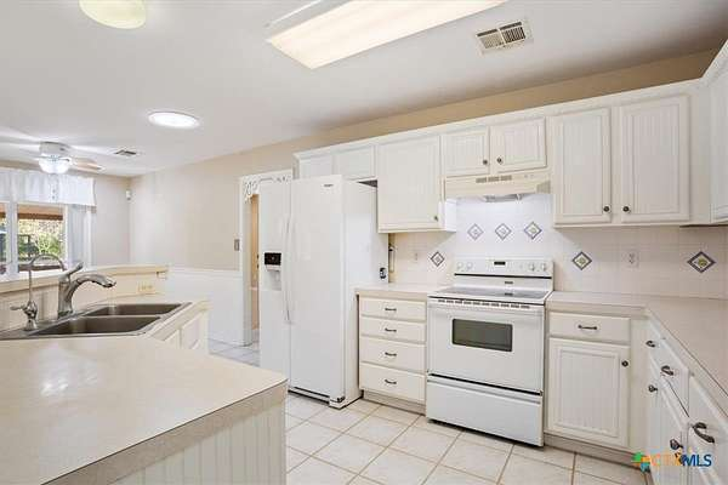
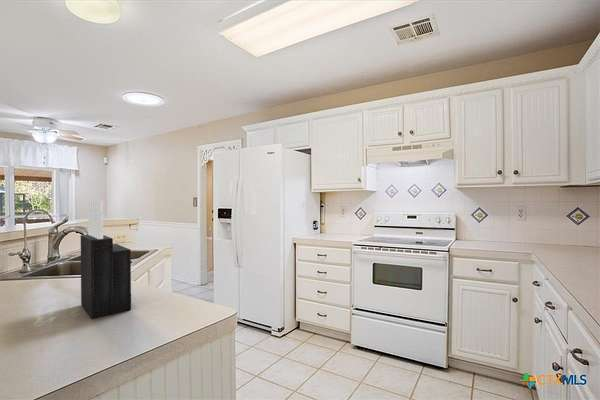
+ knife block [80,199,132,320]
